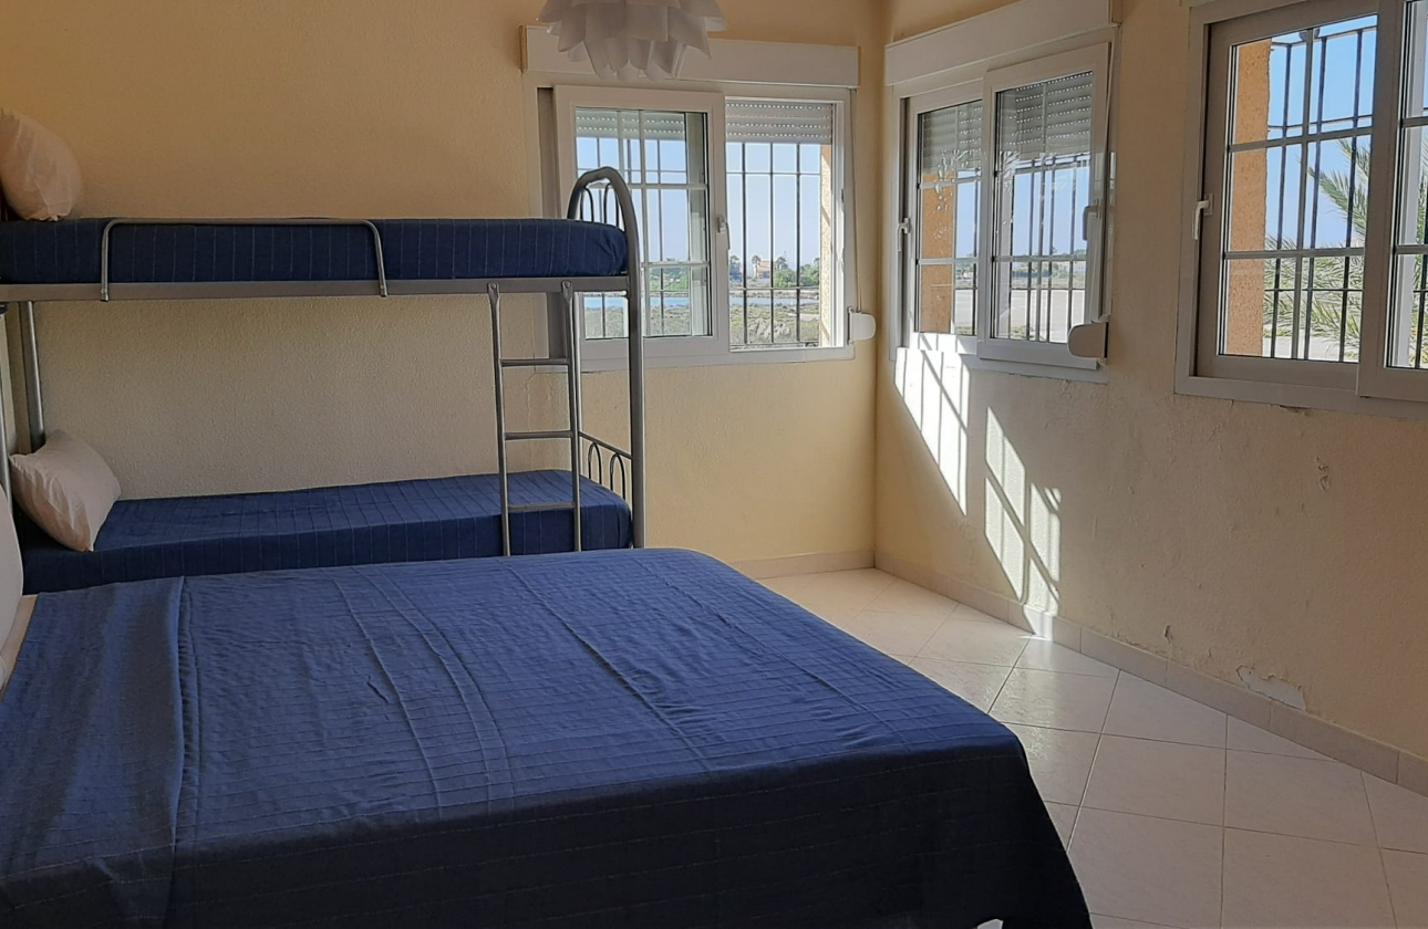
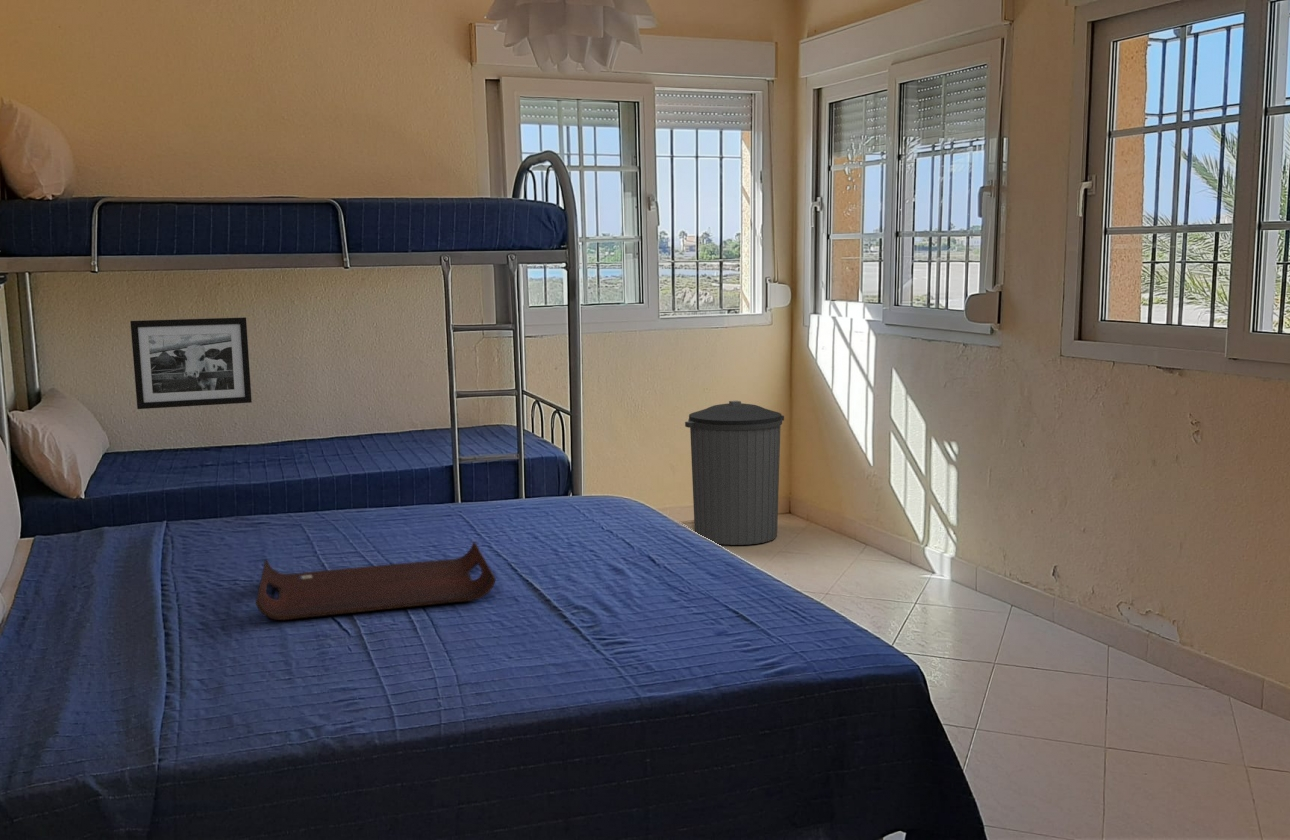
+ trash can [684,400,785,546]
+ picture frame [129,316,253,410]
+ serving tray [254,541,497,621]
